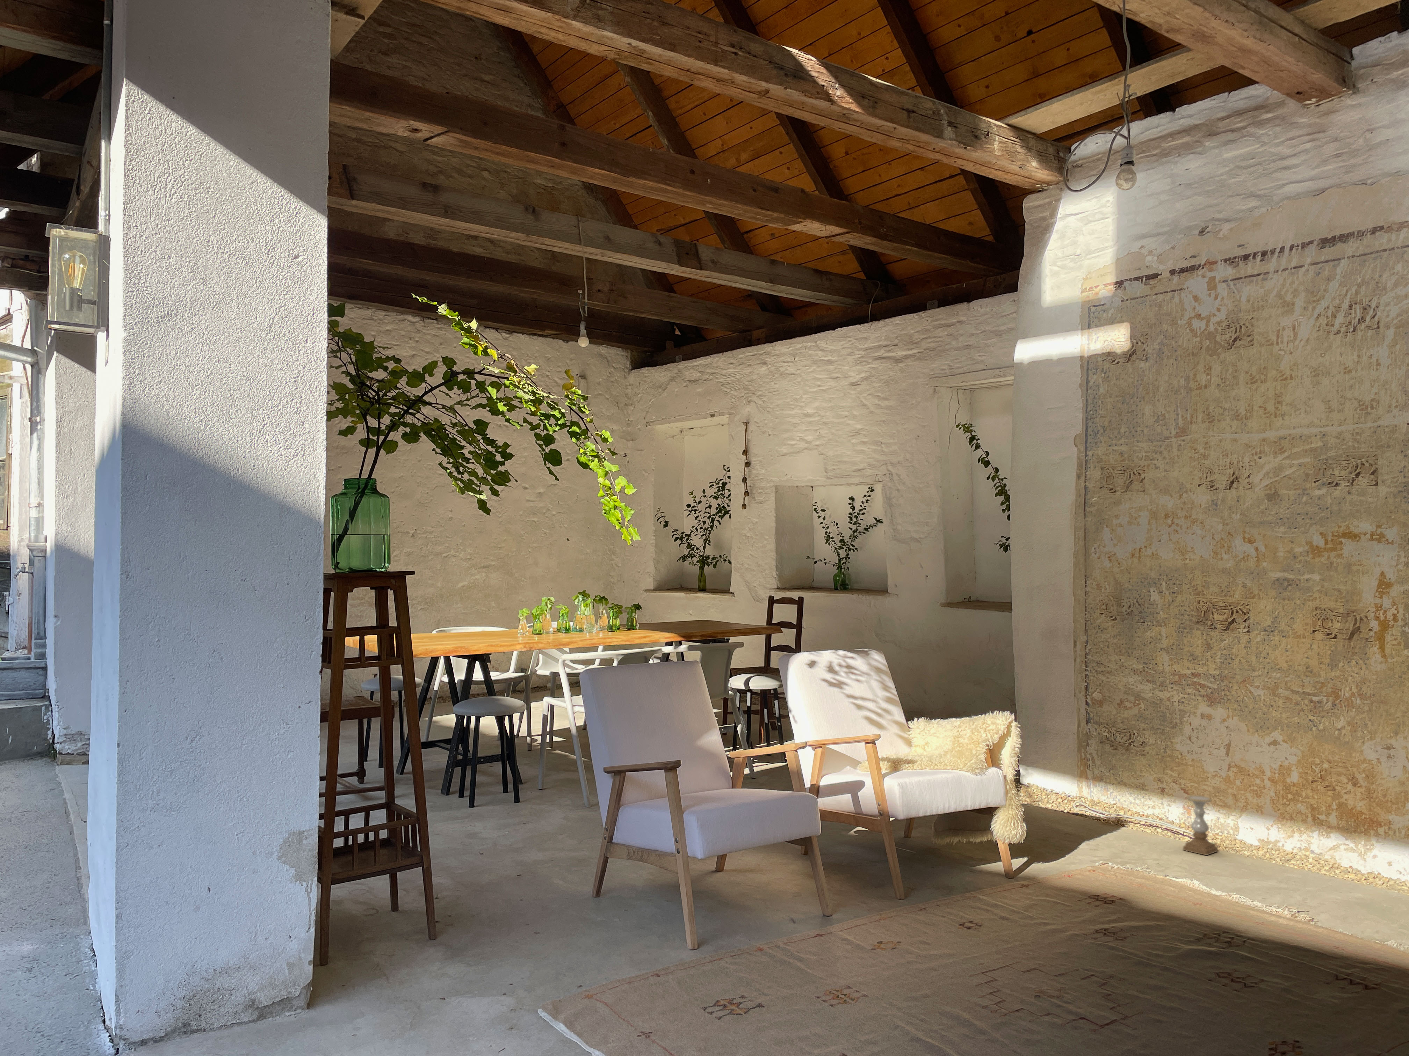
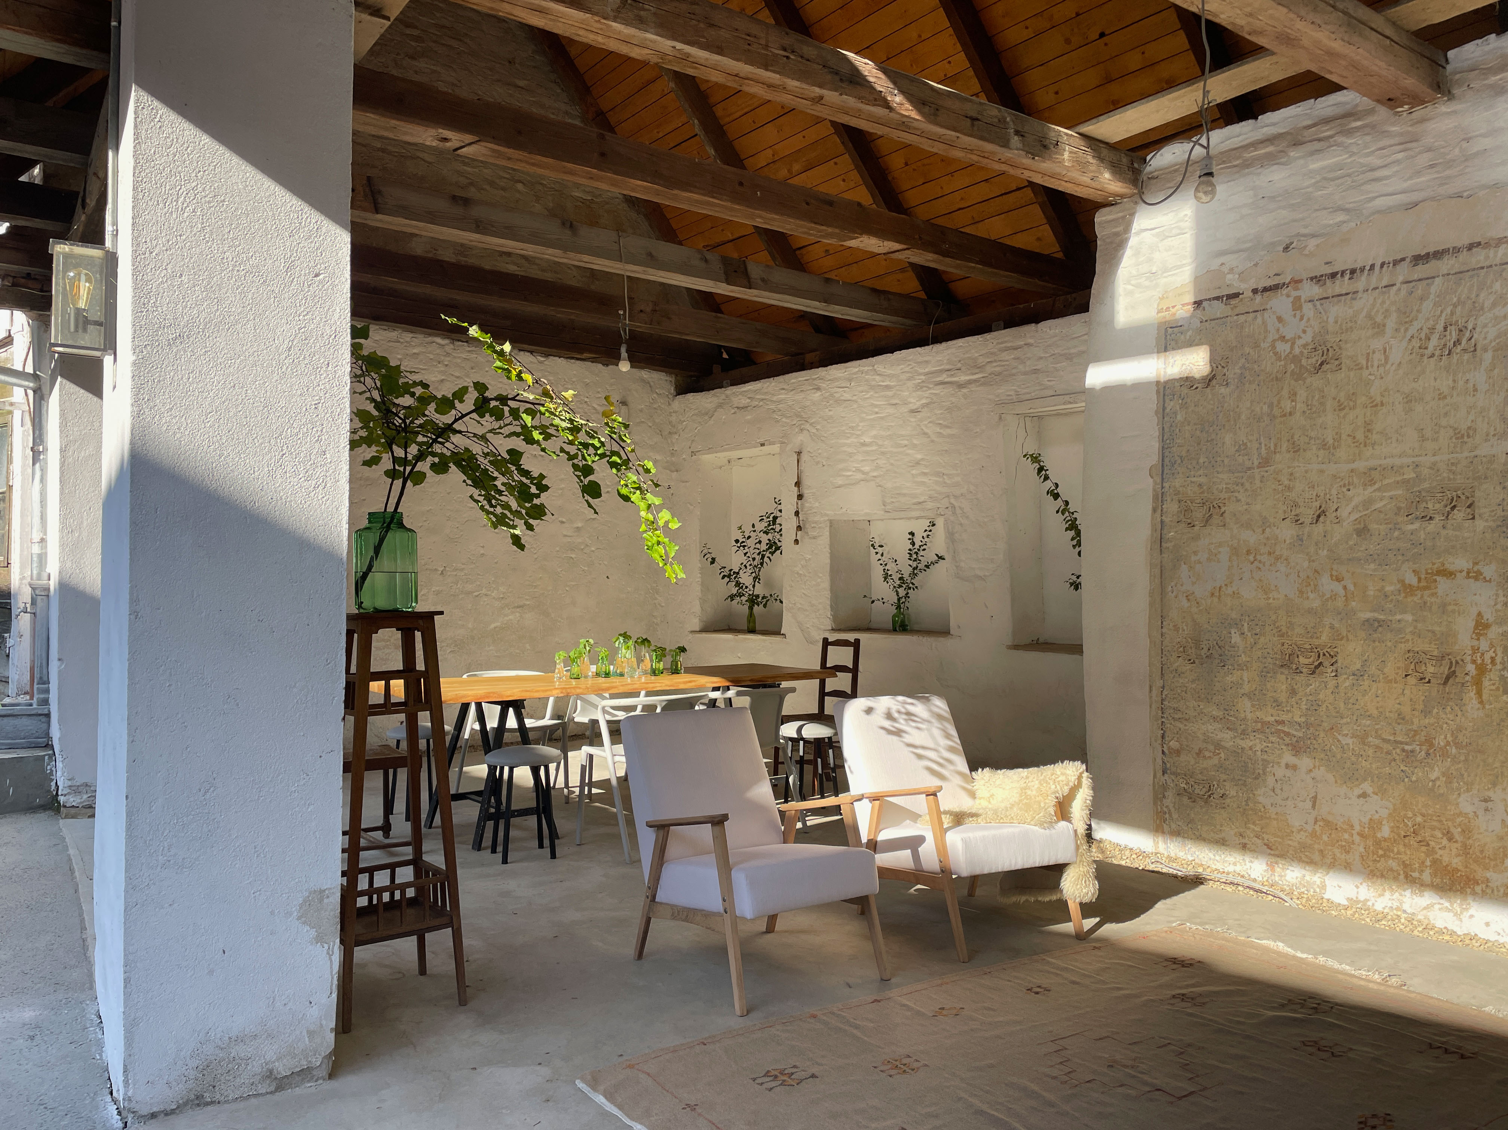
- candle holder [1183,795,1218,855]
